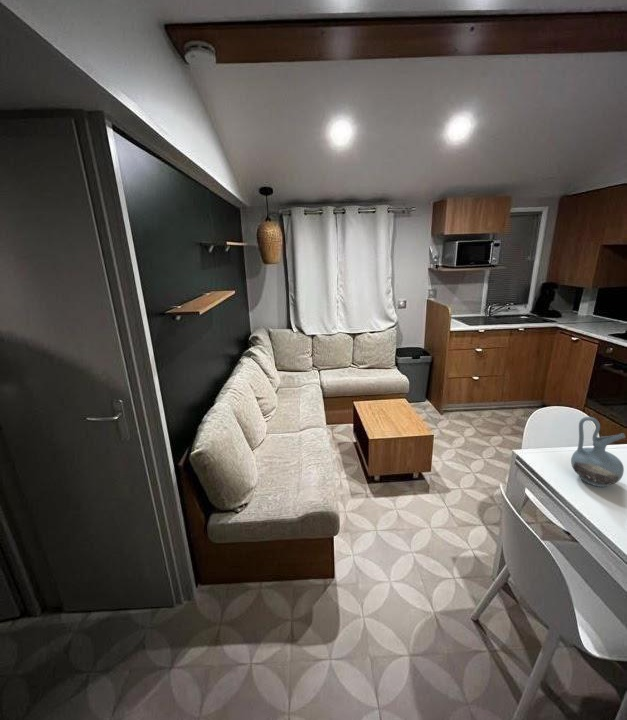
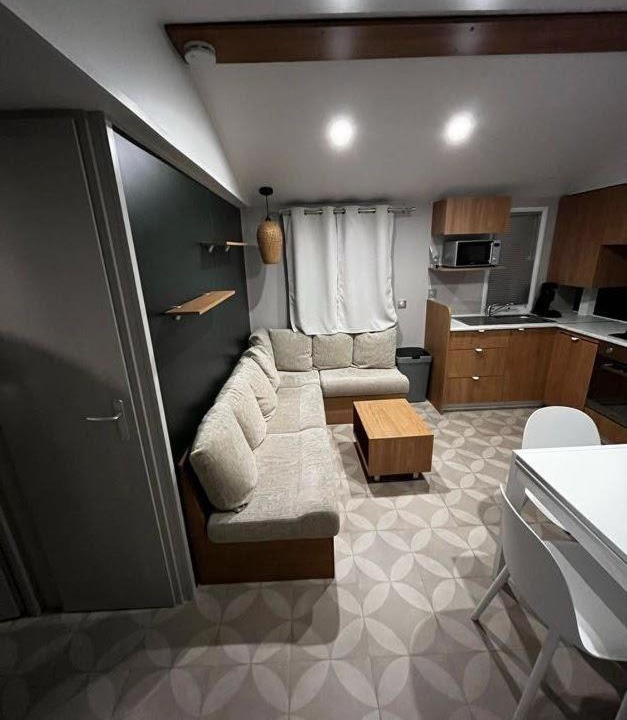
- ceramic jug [570,416,626,488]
